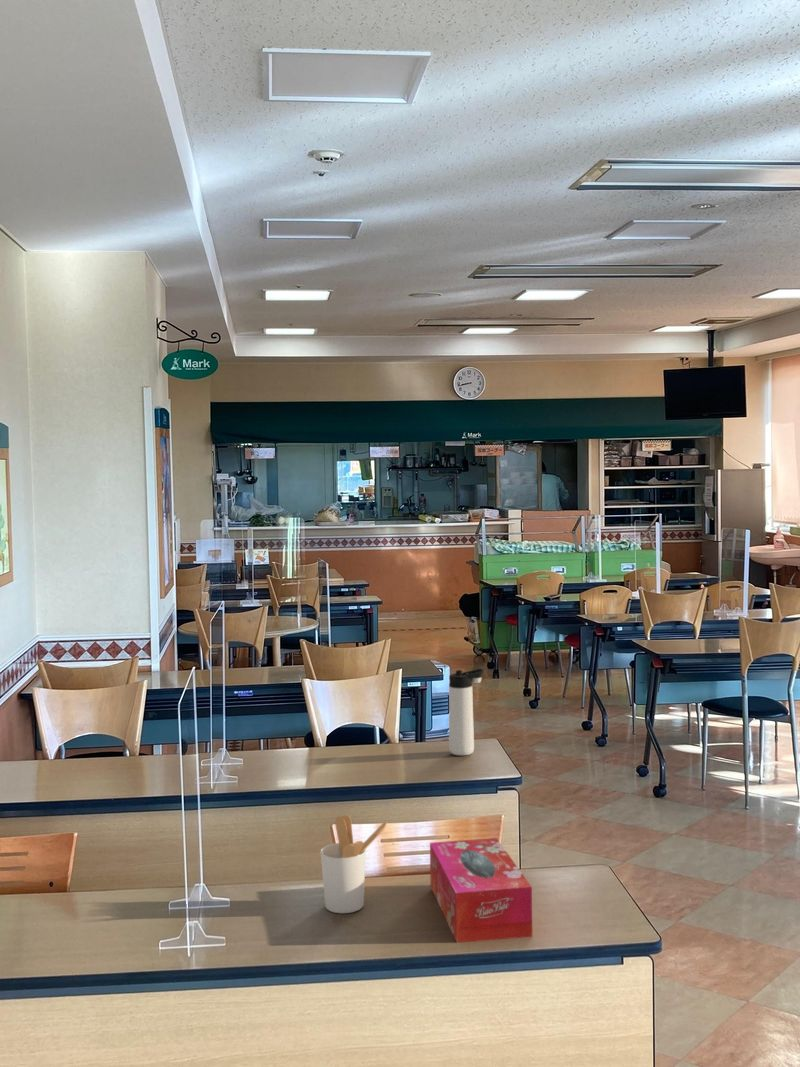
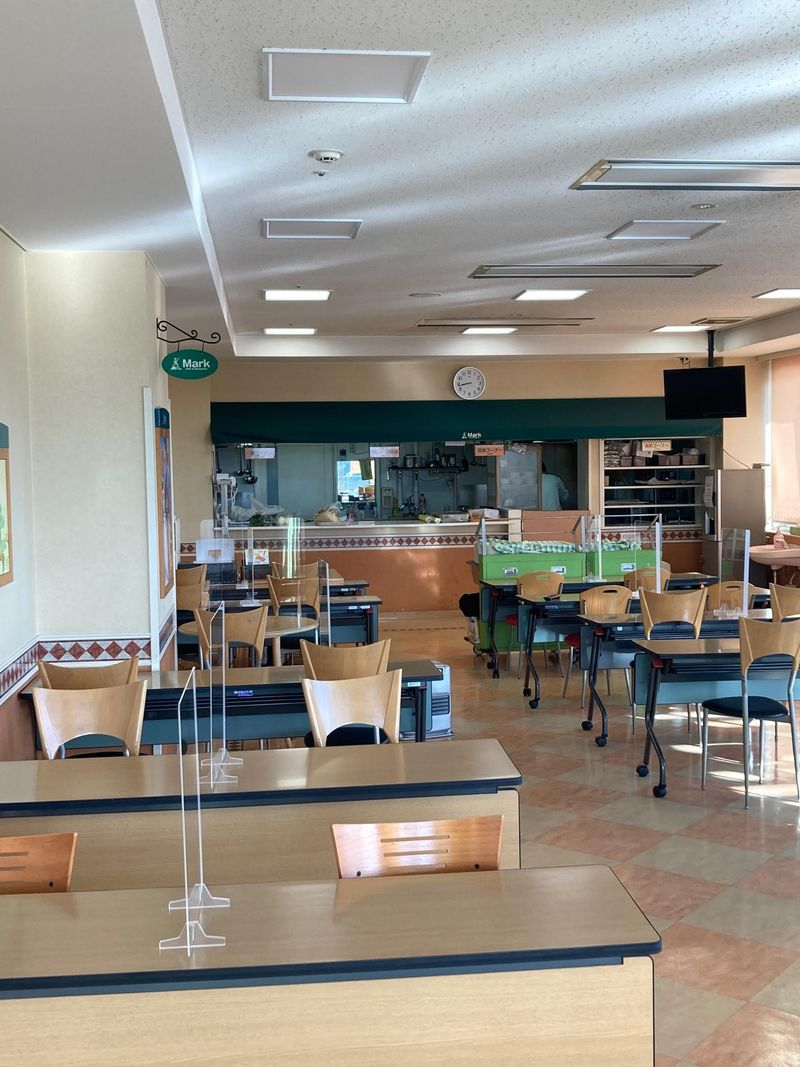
- thermos bottle [448,668,485,756]
- utensil holder [320,814,388,914]
- tissue box [429,837,533,944]
